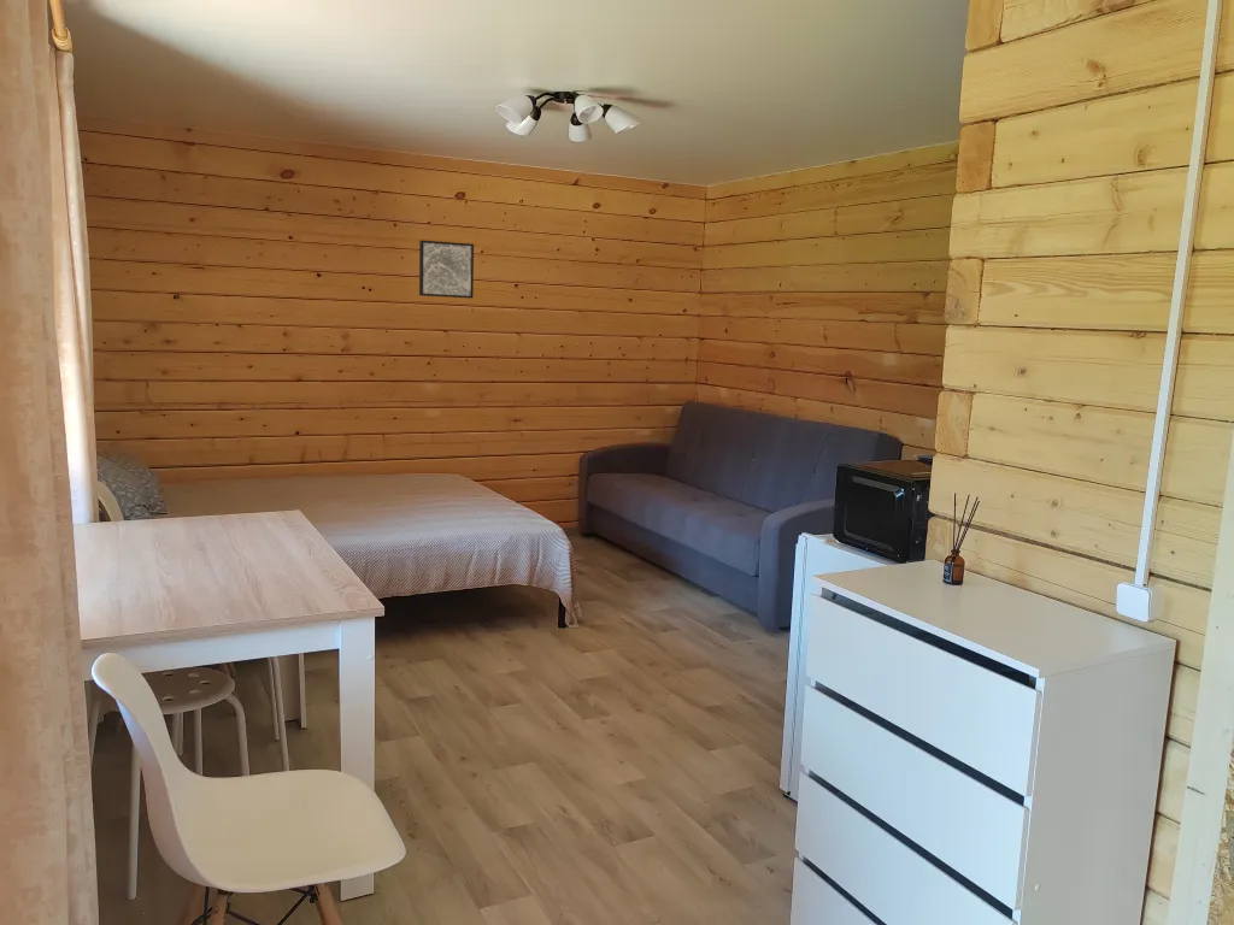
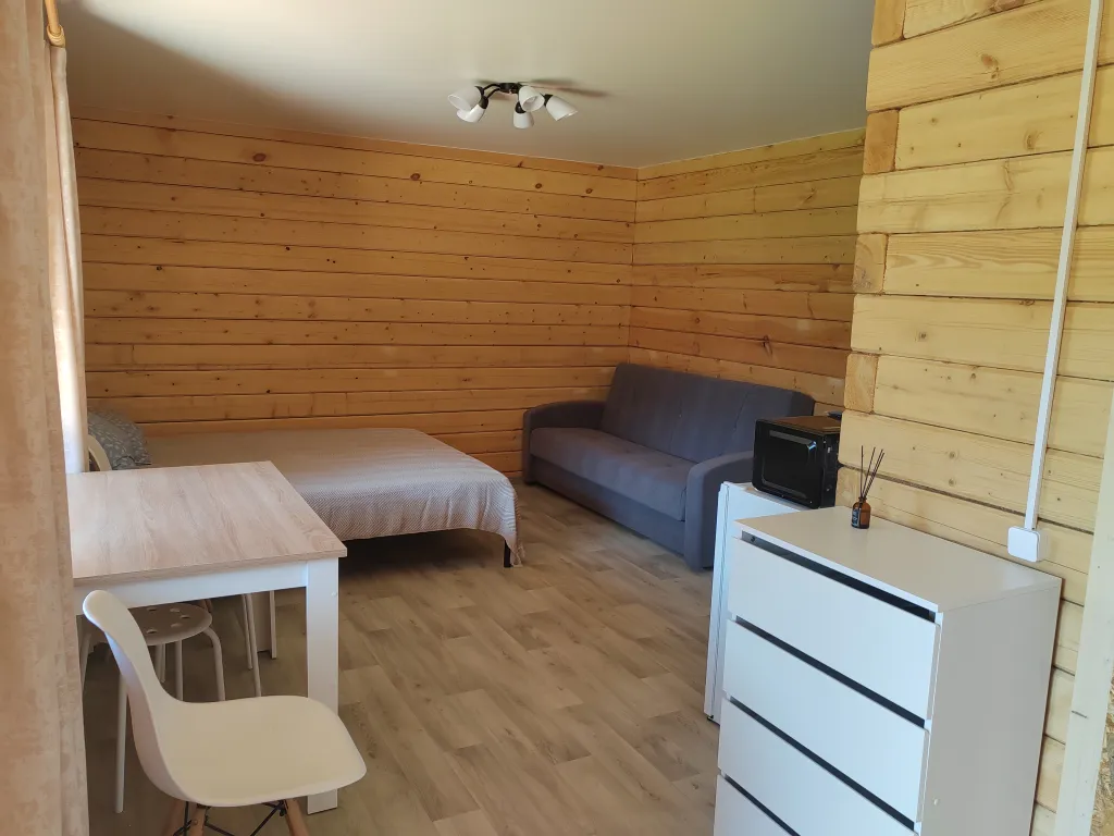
- wall art [418,238,475,300]
